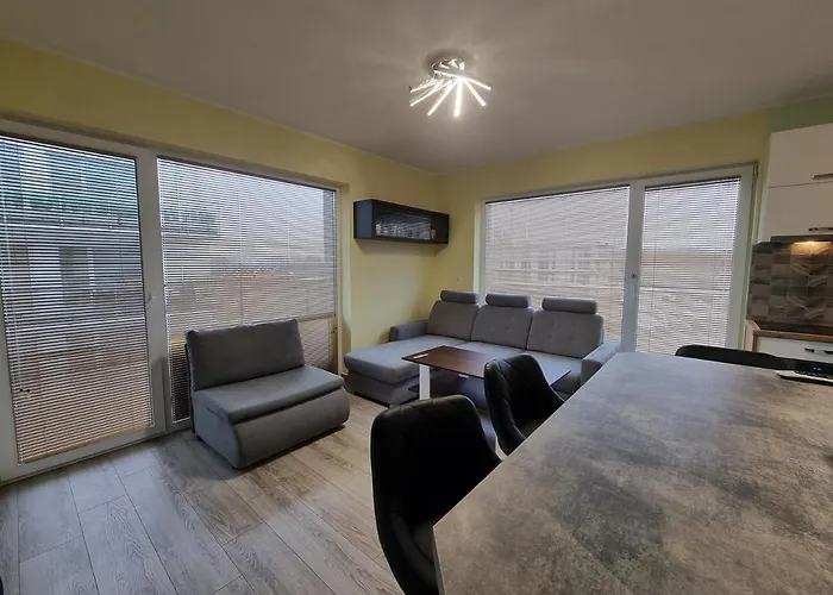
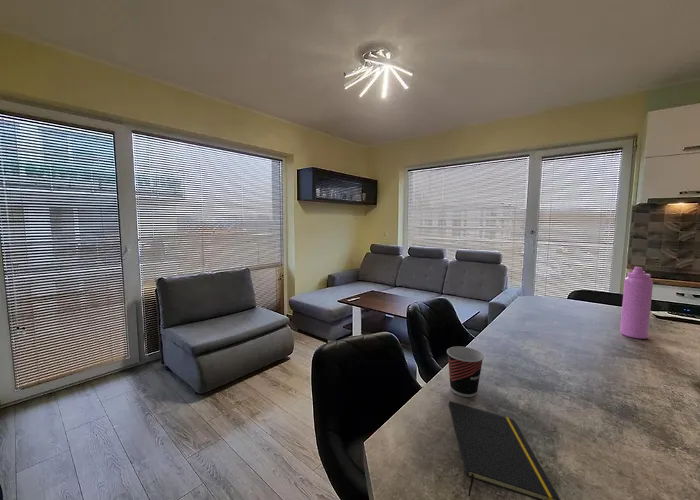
+ cup [446,345,485,398]
+ notepad [447,400,561,500]
+ water bottle [619,266,654,340]
